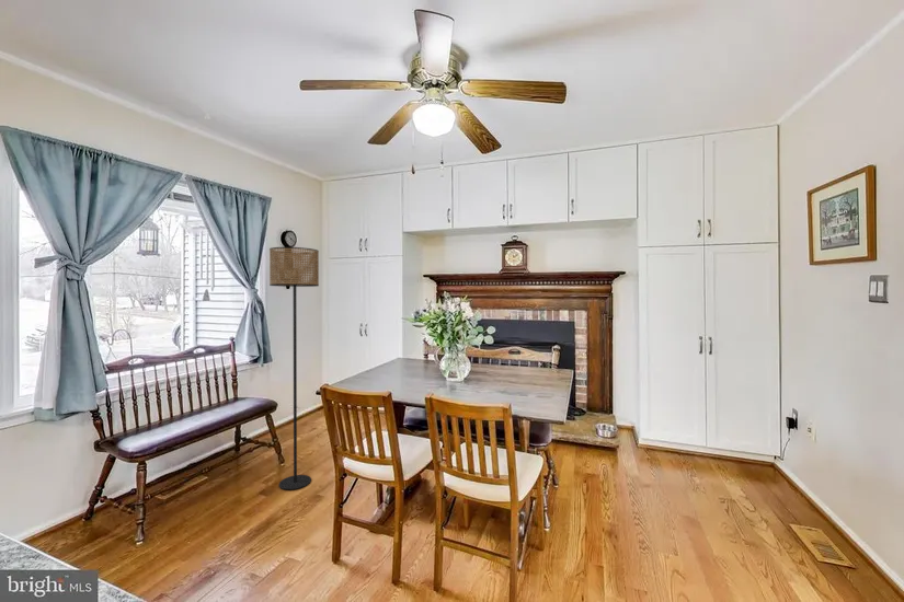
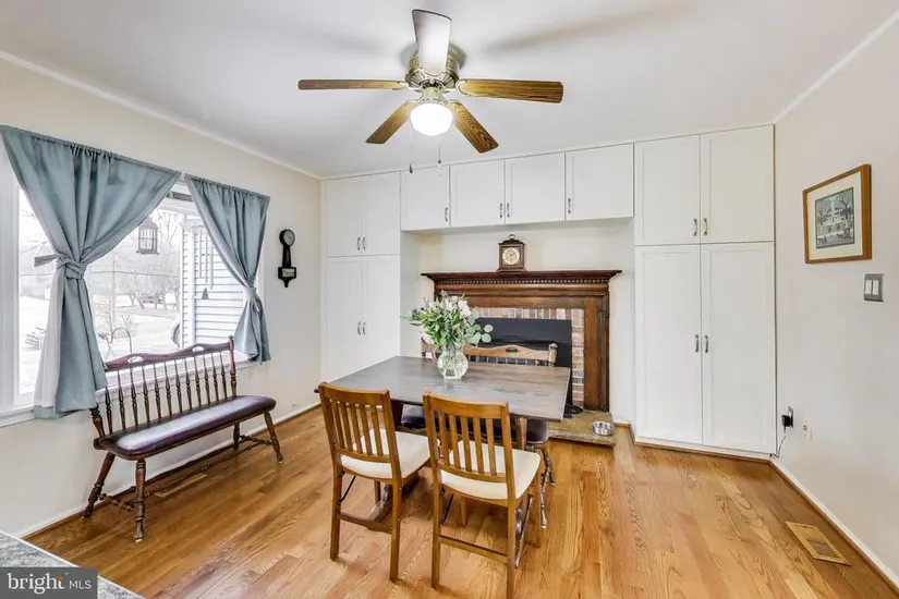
- floor lamp [268,246,320,490]
